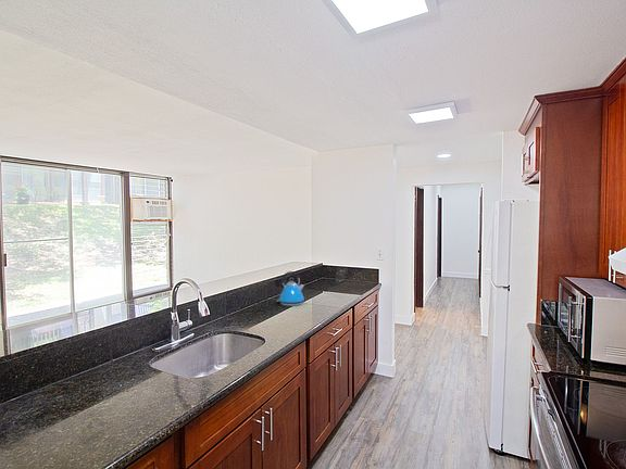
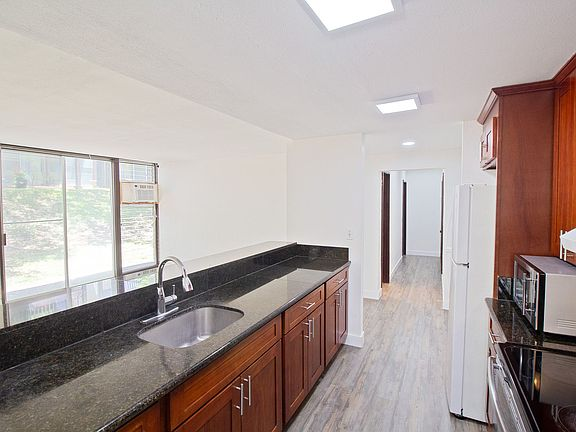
- kettle [276,270,305,307]
